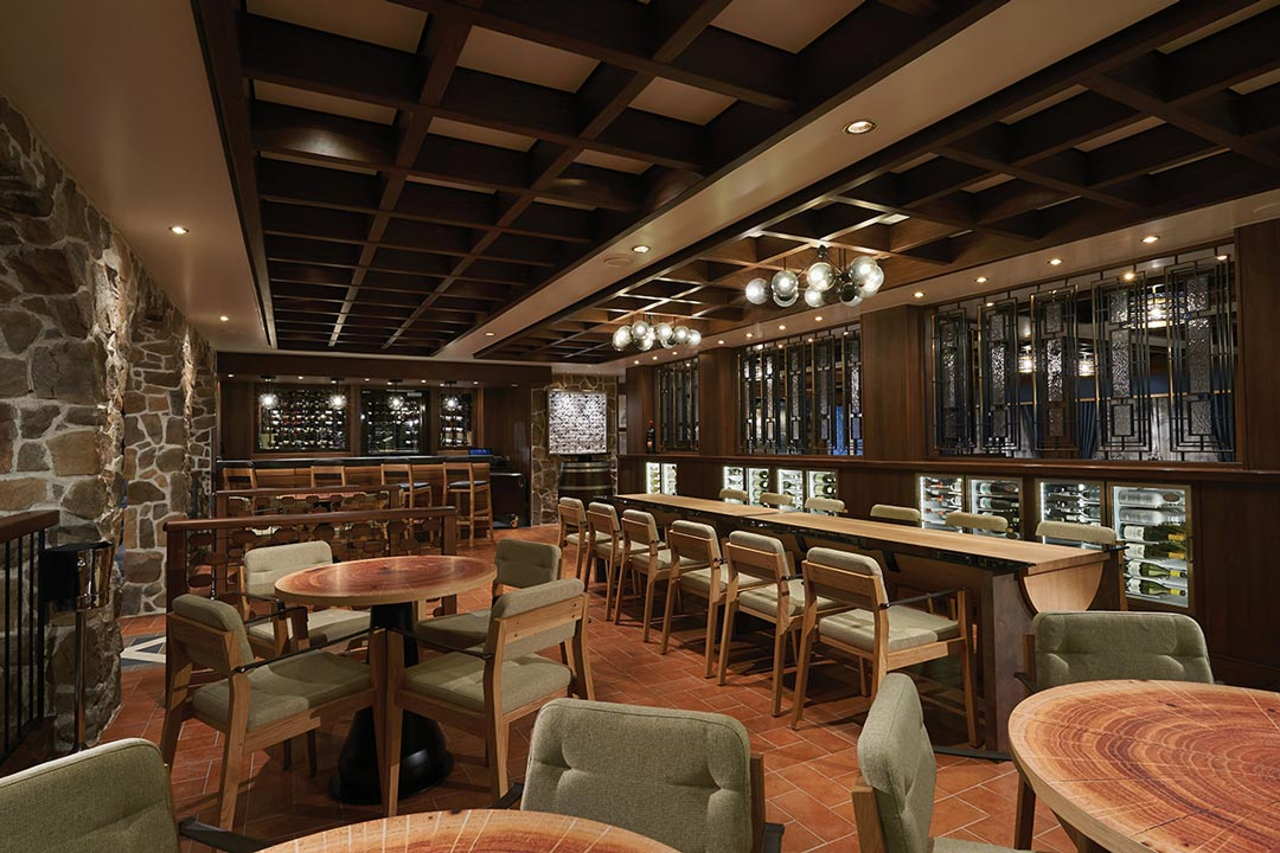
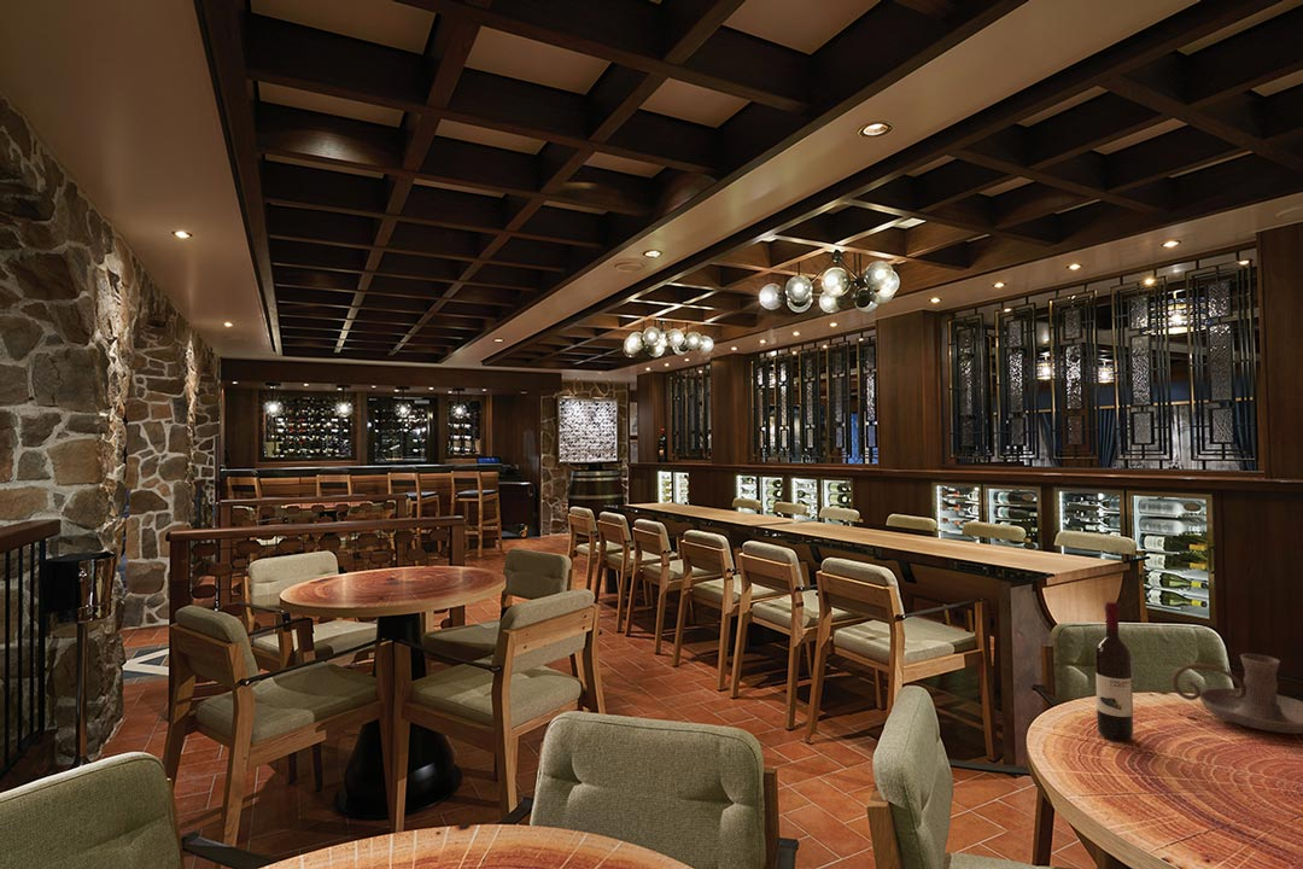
+ wine bottle [1094,600,1134,742]
+ candle holder [1171,653,1303,735]
